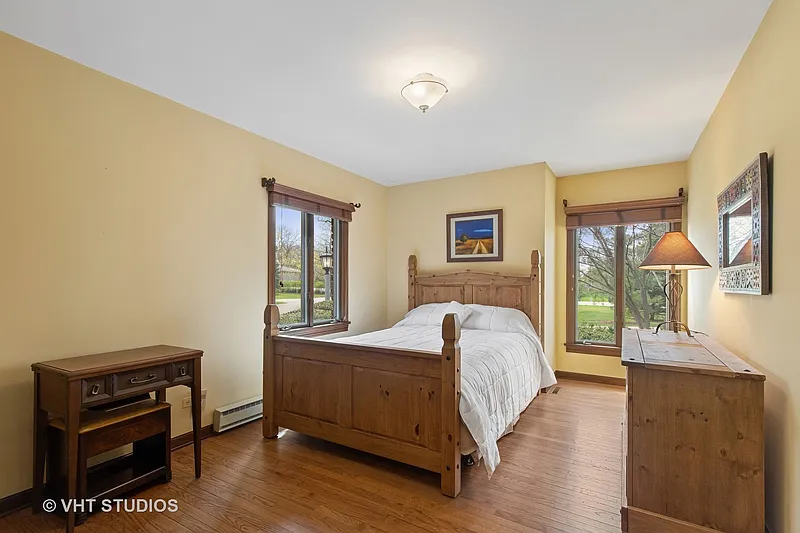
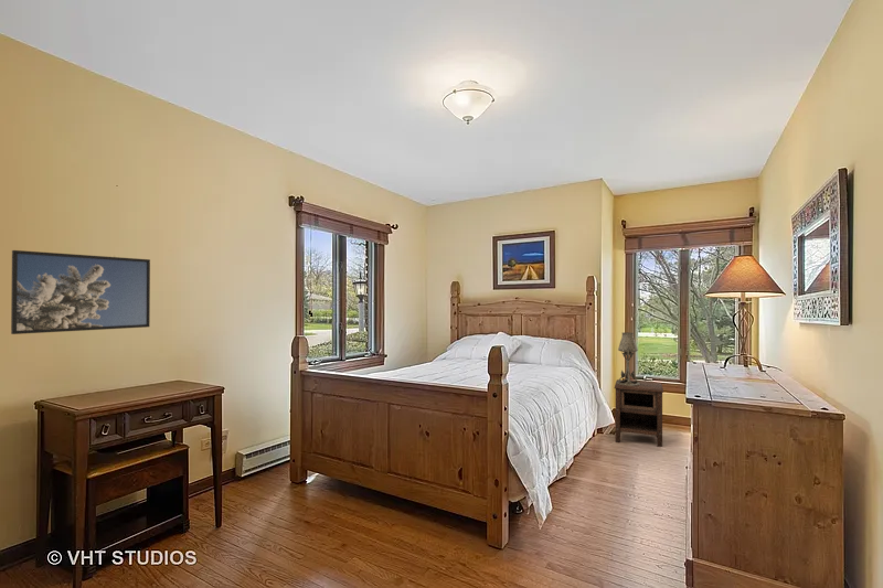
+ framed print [10,249,151,335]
+ table lamp [615,331,640,386]
+ nightstand [614,378,664,448]
